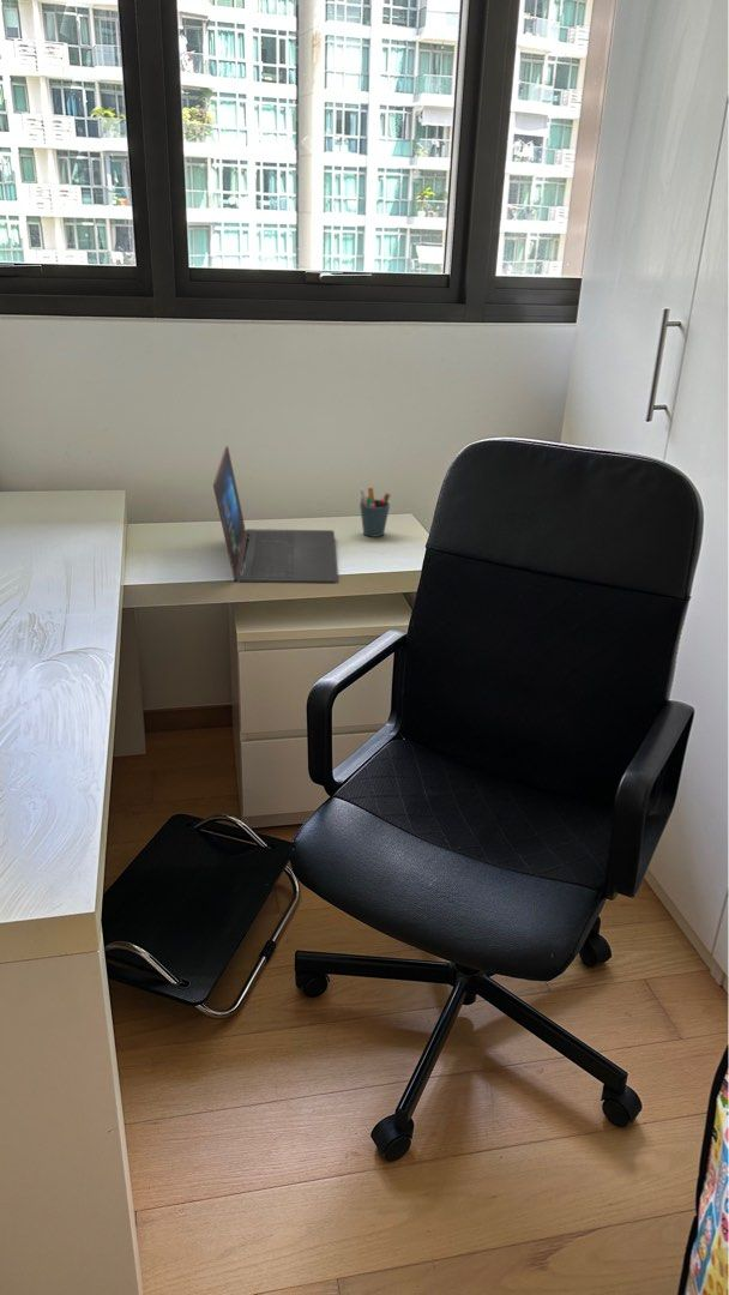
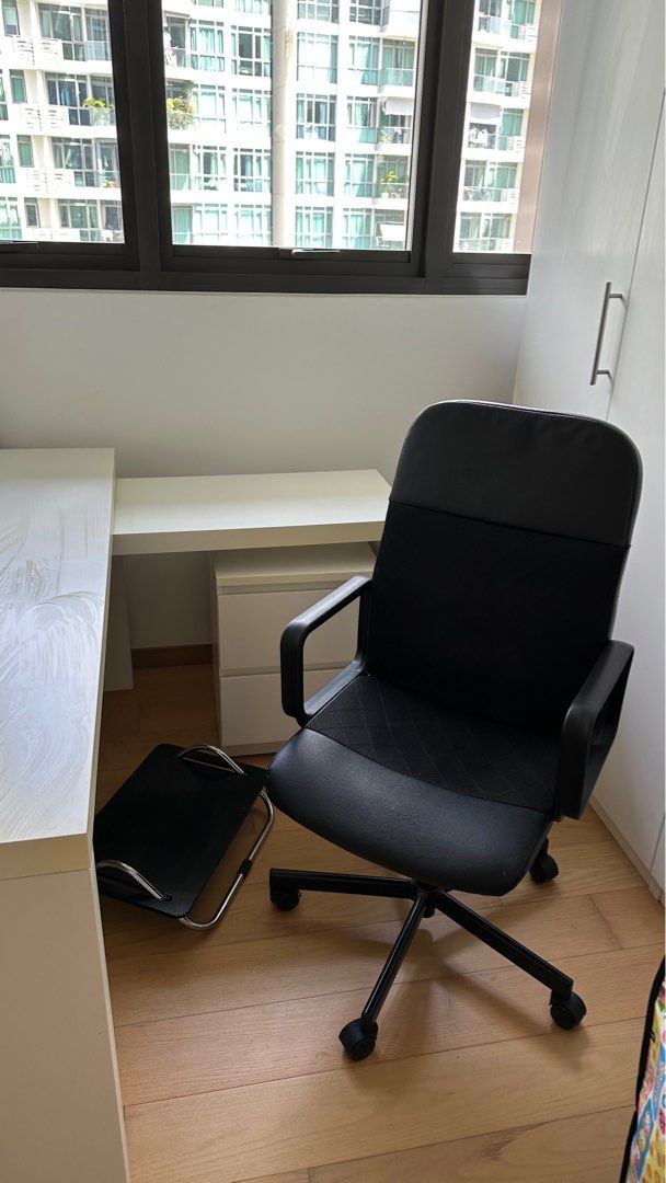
- laptop [212,445,339,584]
- pen holder [359,487,391,538]
